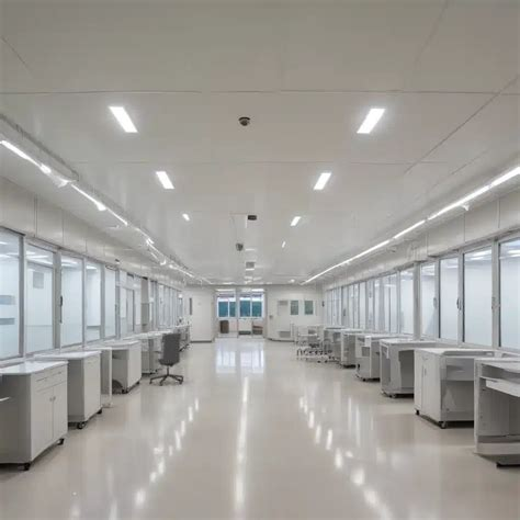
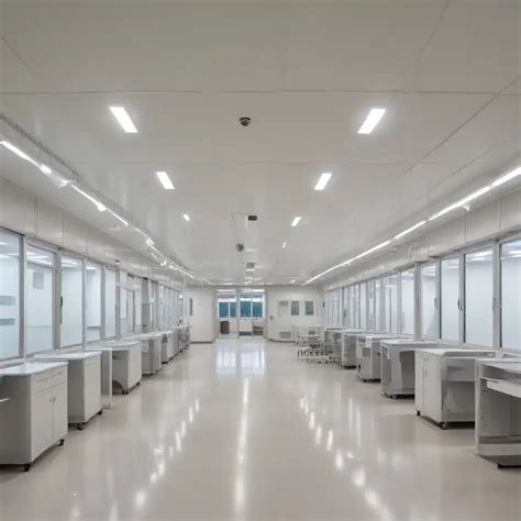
- office chair [148,332,184,387]
